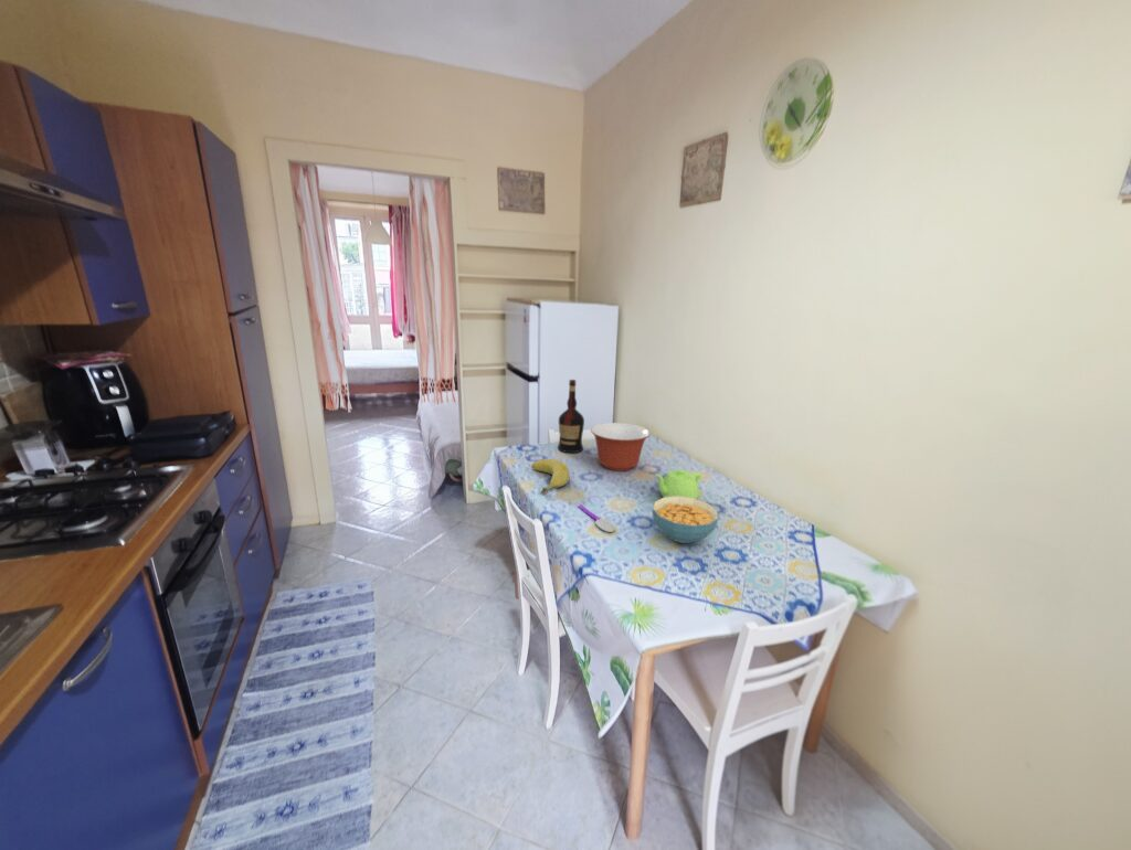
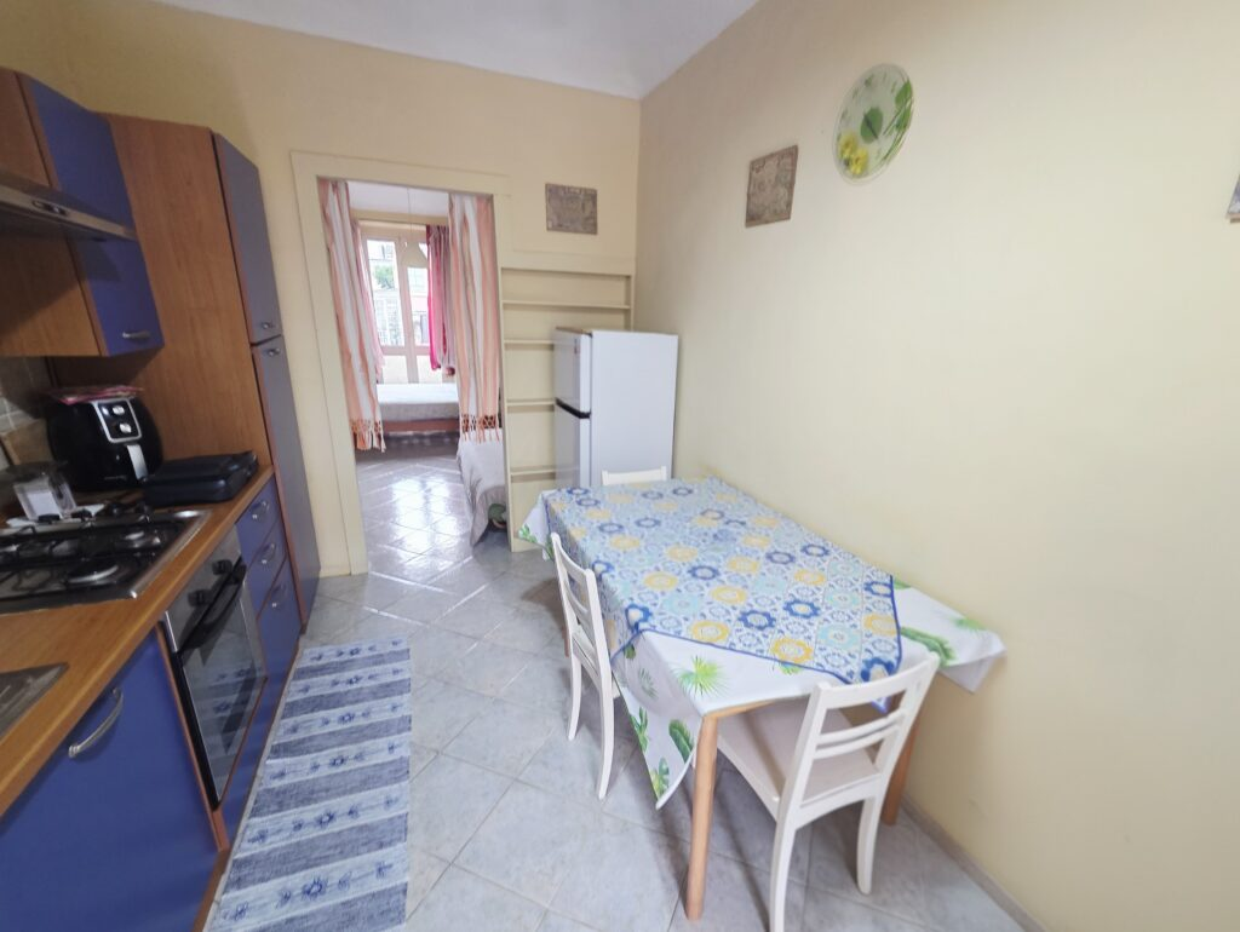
- liquor [557,379,585,454]
- cereal bowl [652,496,719,544]
- banana [530,458,571,496]
- mixing bowl [590,422,651,472]
- spoon [578,503,615,533]
- teapot [655,468,702,499]
